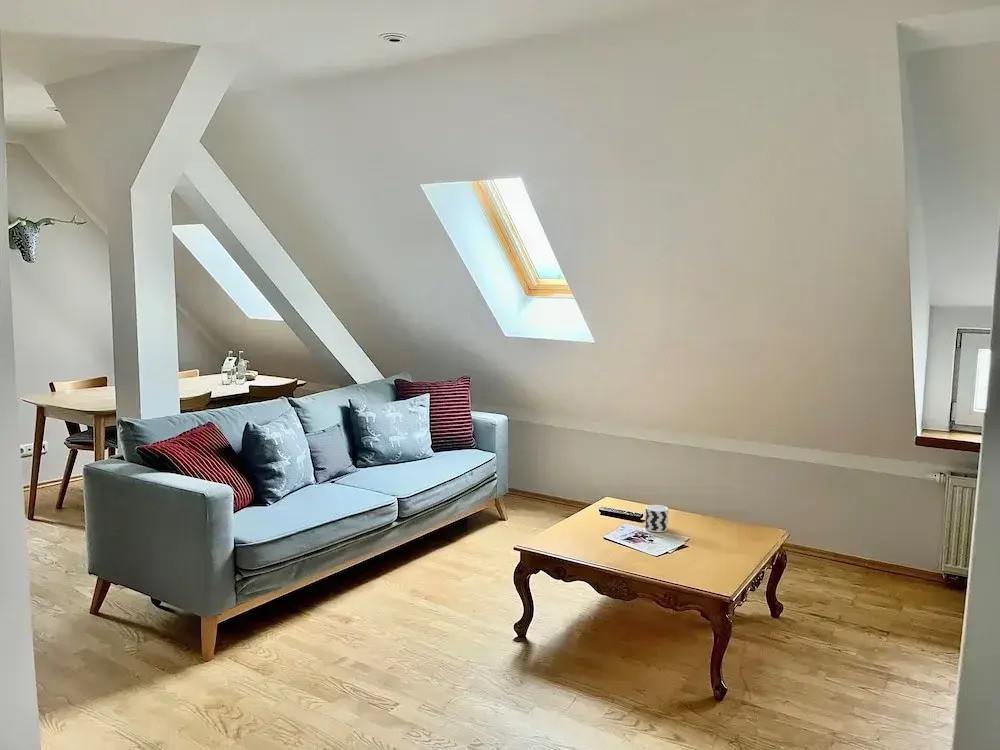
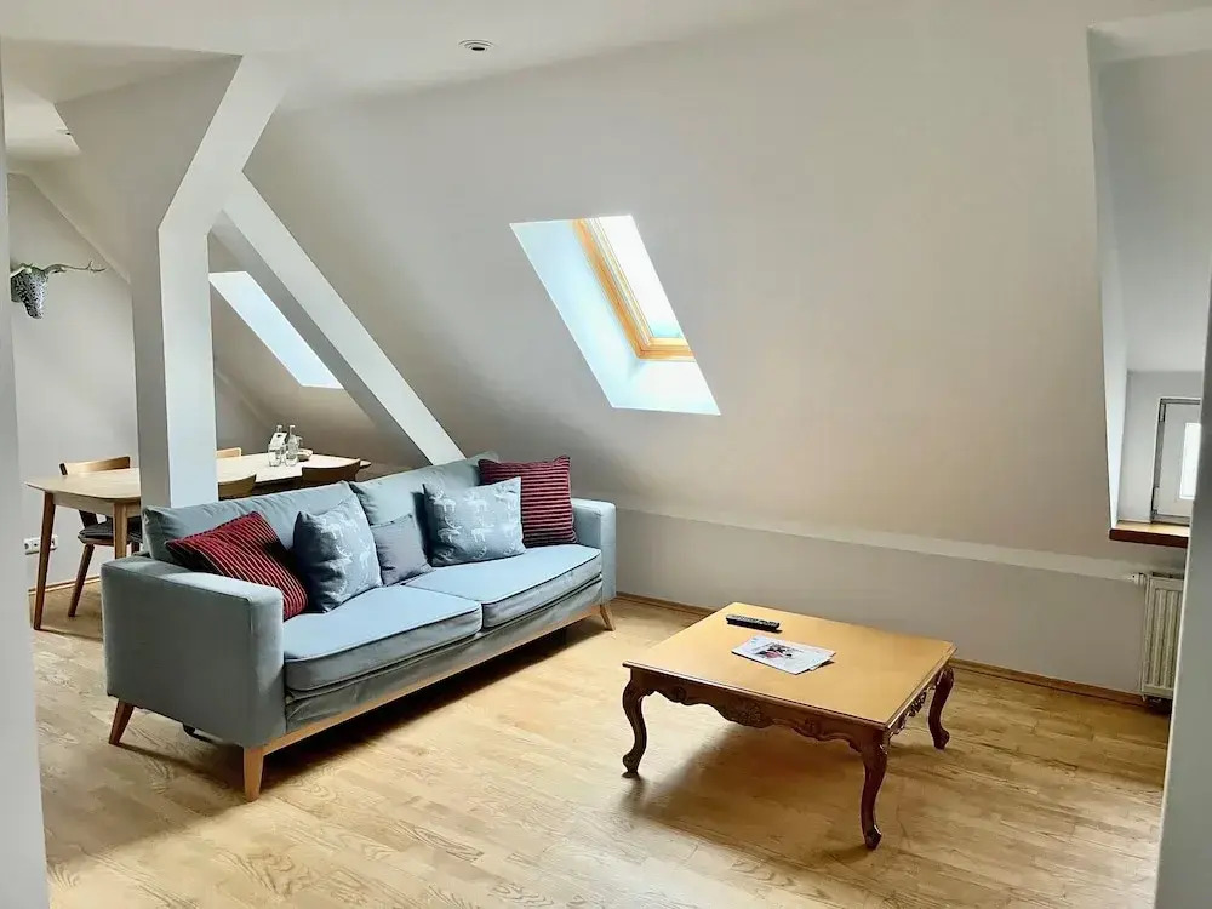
- cup [644,504,669,533]
